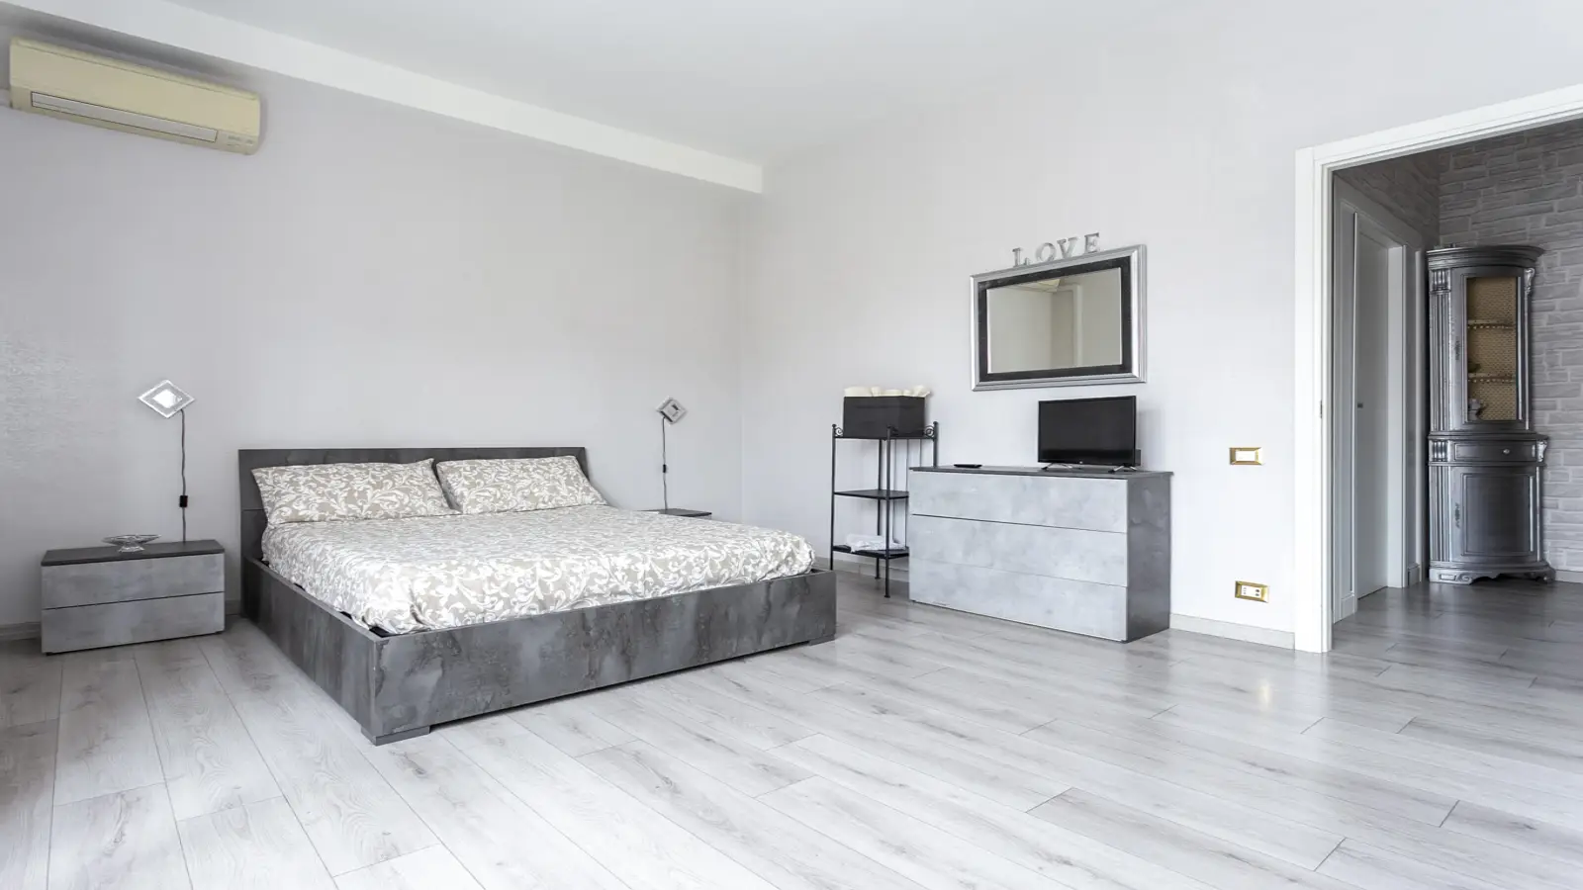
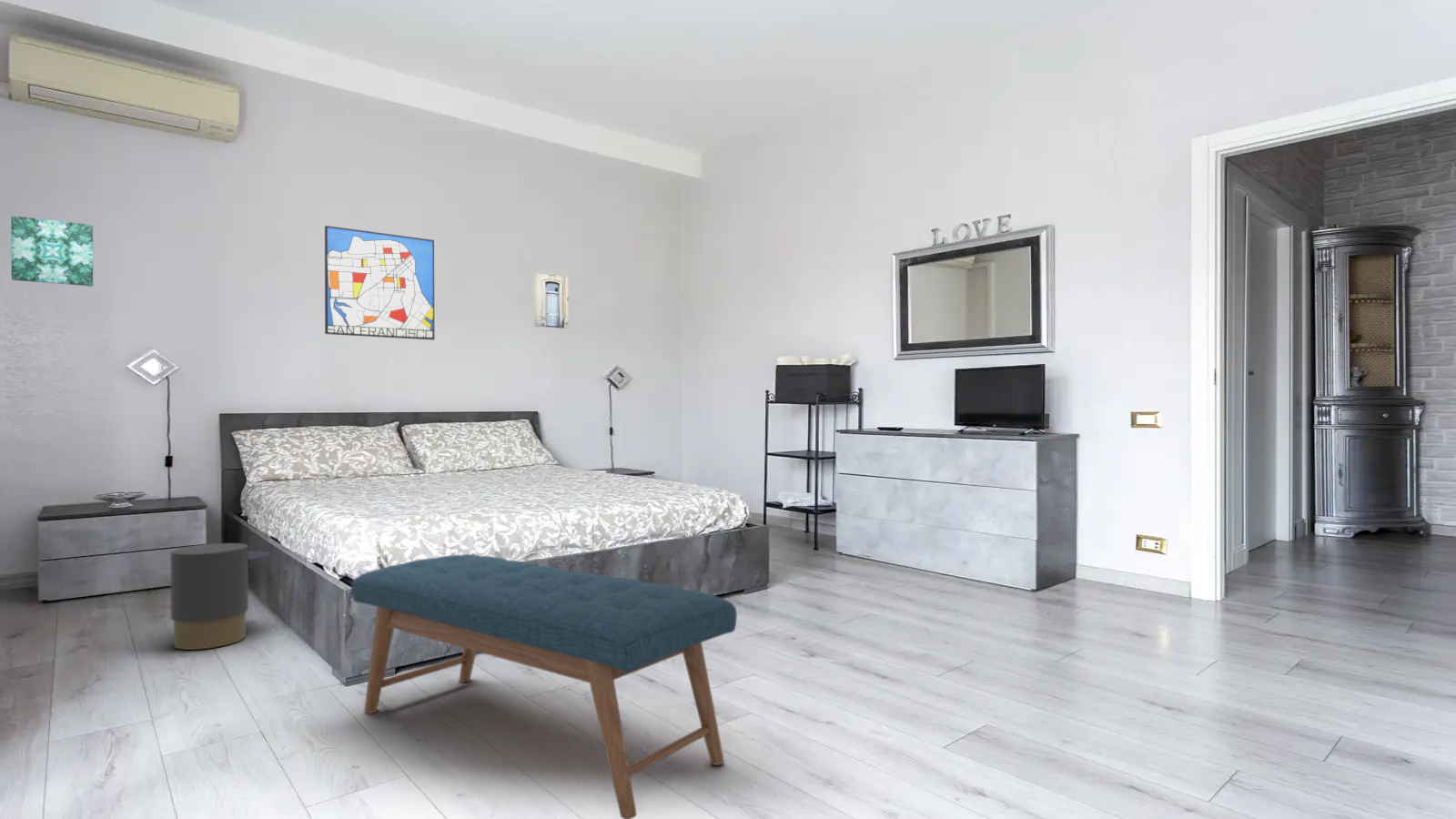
+ trash can [169,542,272,651]
+ wall art [10,215,94,288]
+ bench [350,553,738,819]
+ wall art [533,272,570,329]
+ wall art [324,225,436,341]
